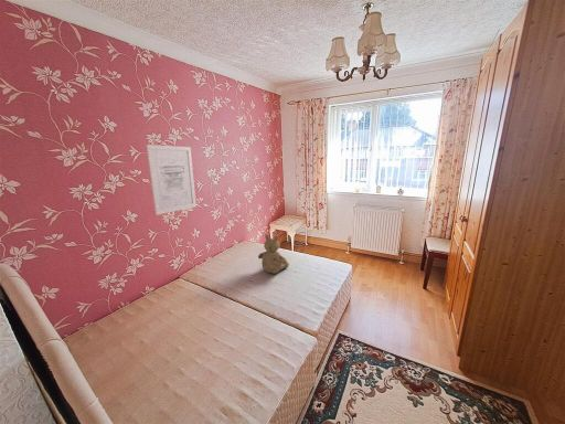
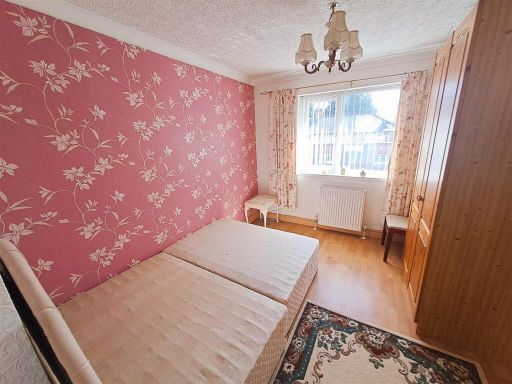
- teddy bear [257,234,290,275]
- wall art [146,144,198,216]
